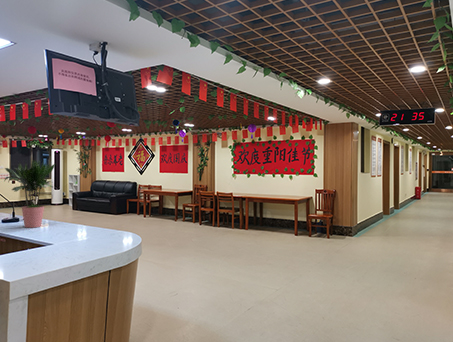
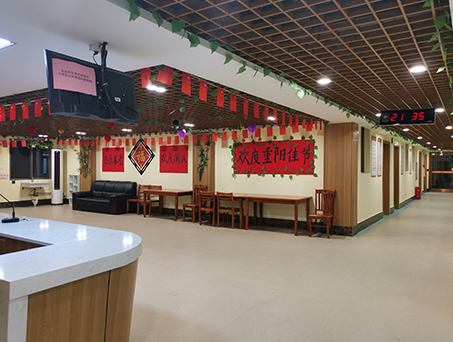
- potted plant [3,160,56,229]
